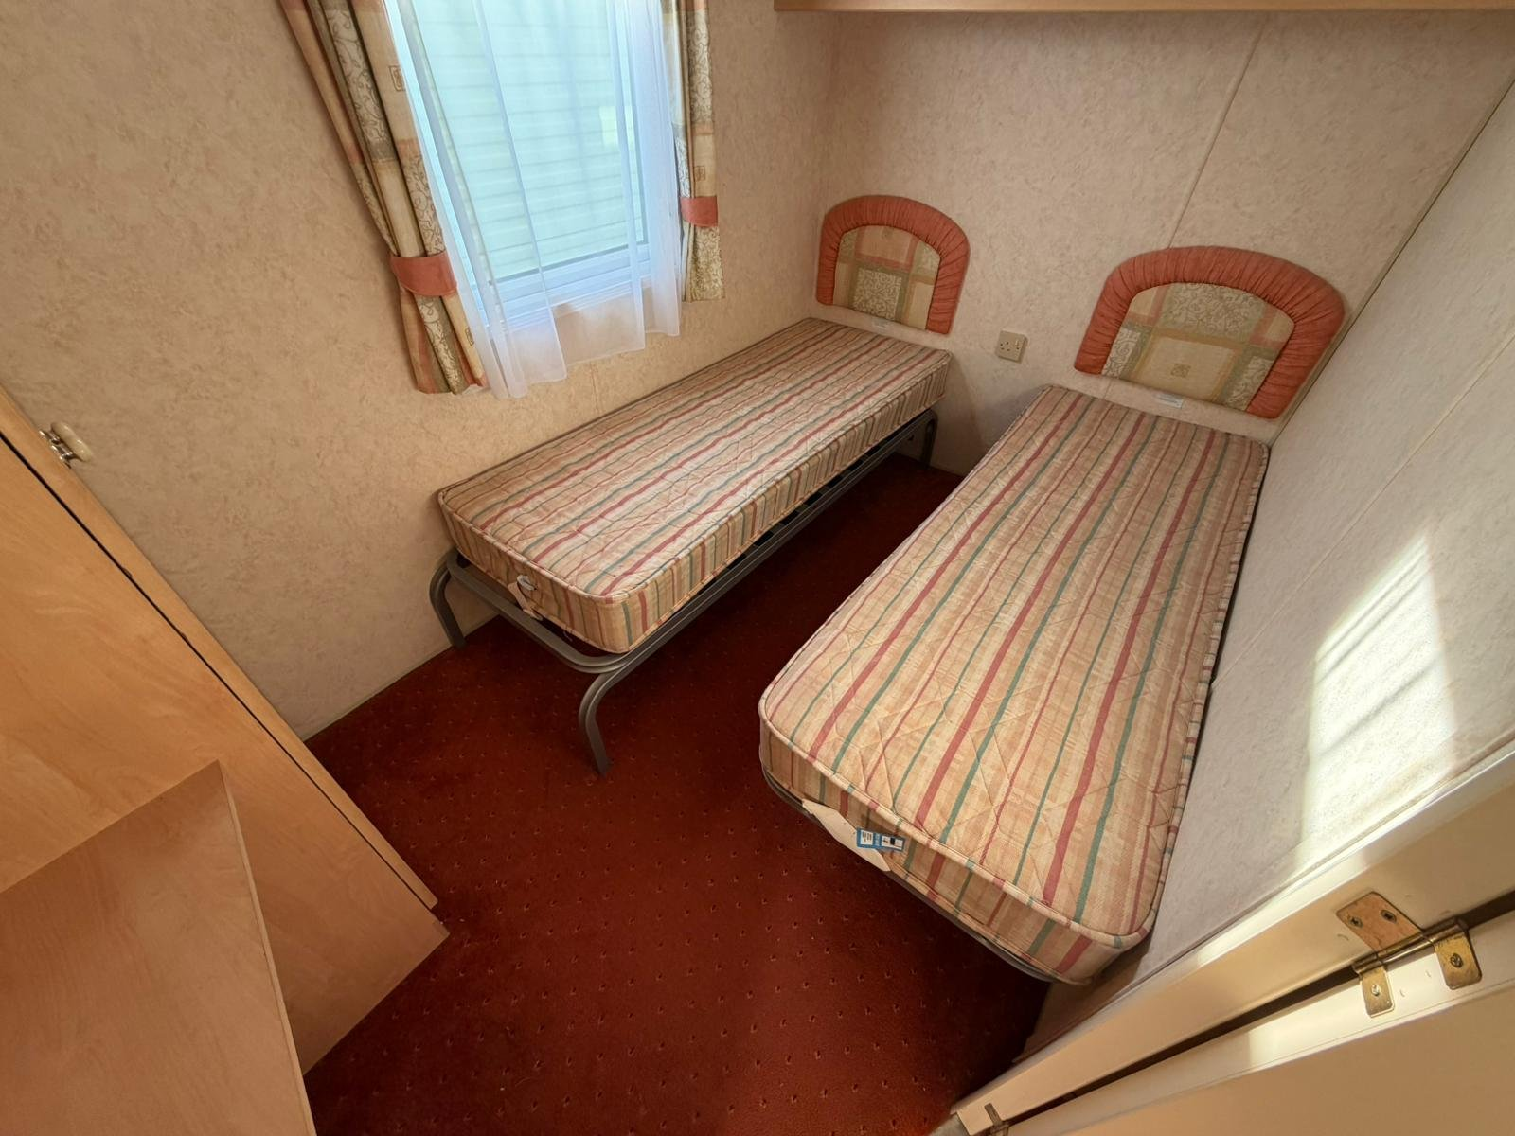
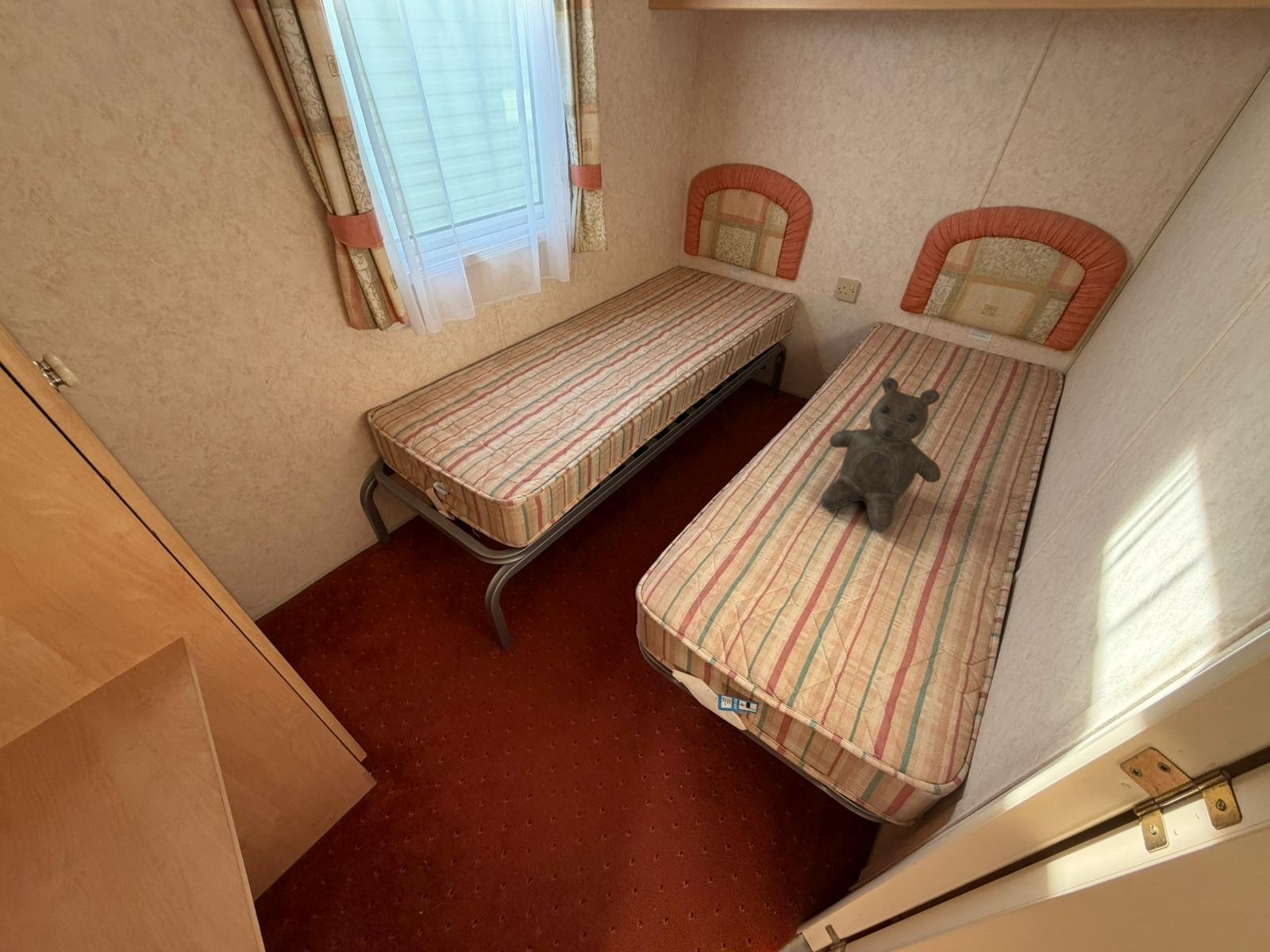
+ teddy bear [820,377,942,532]
